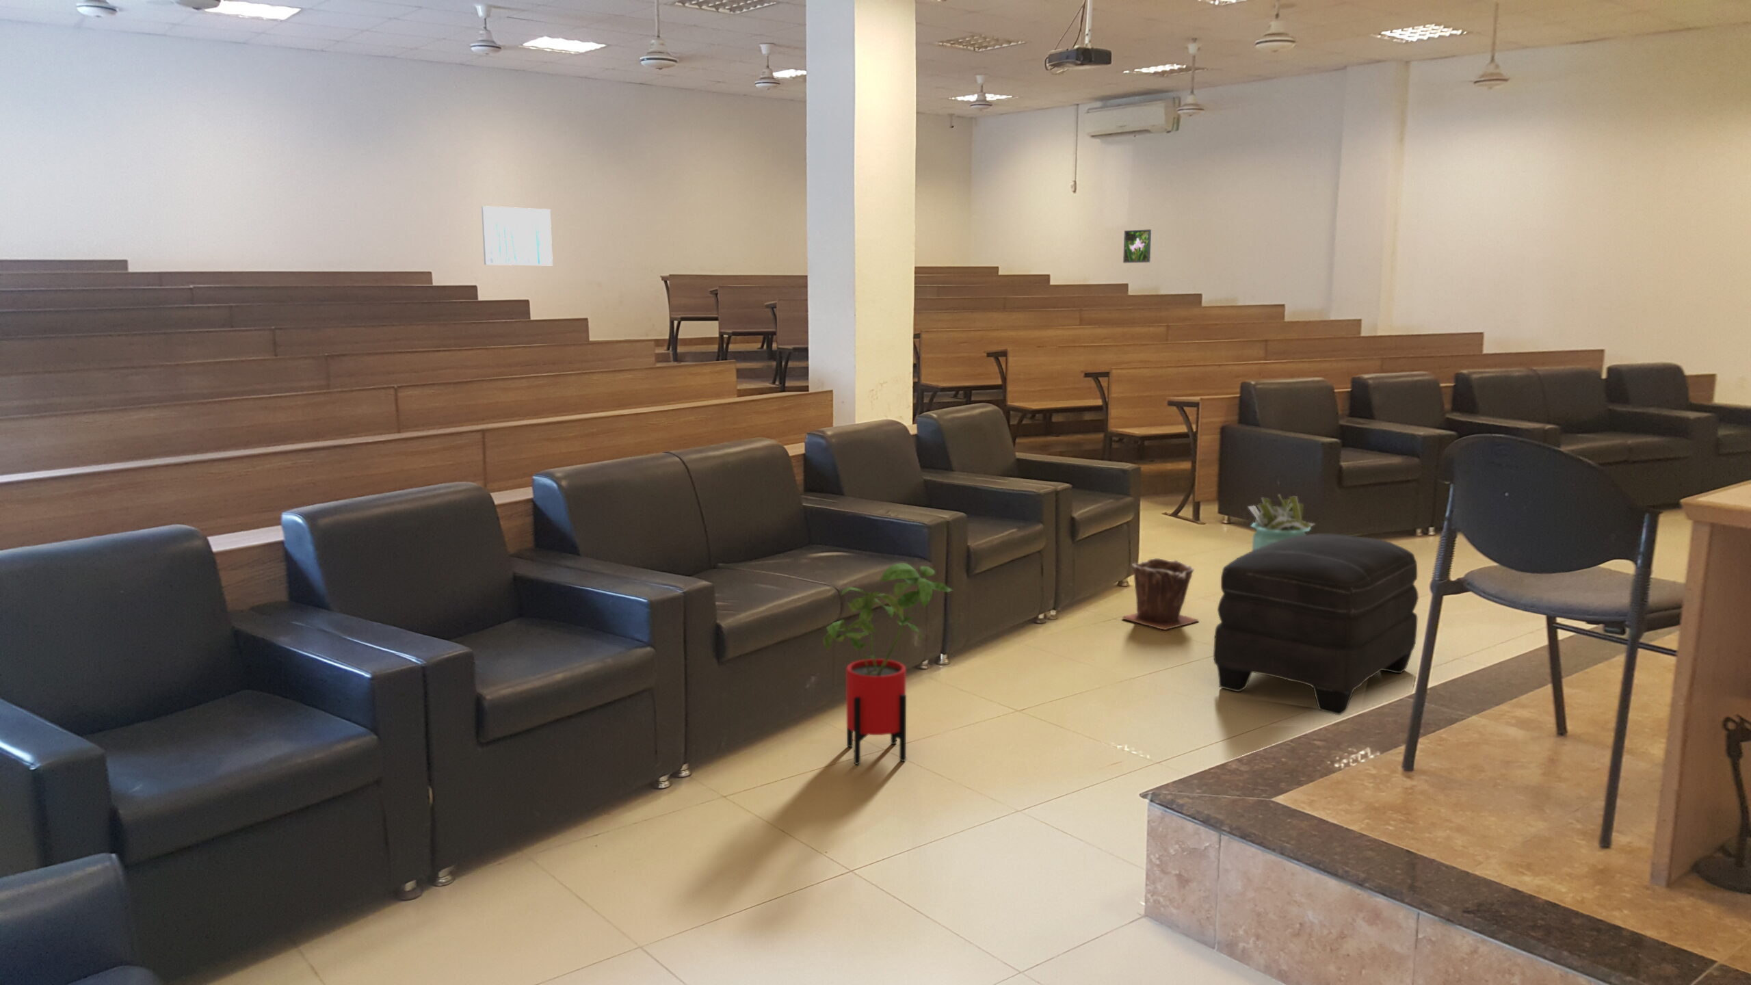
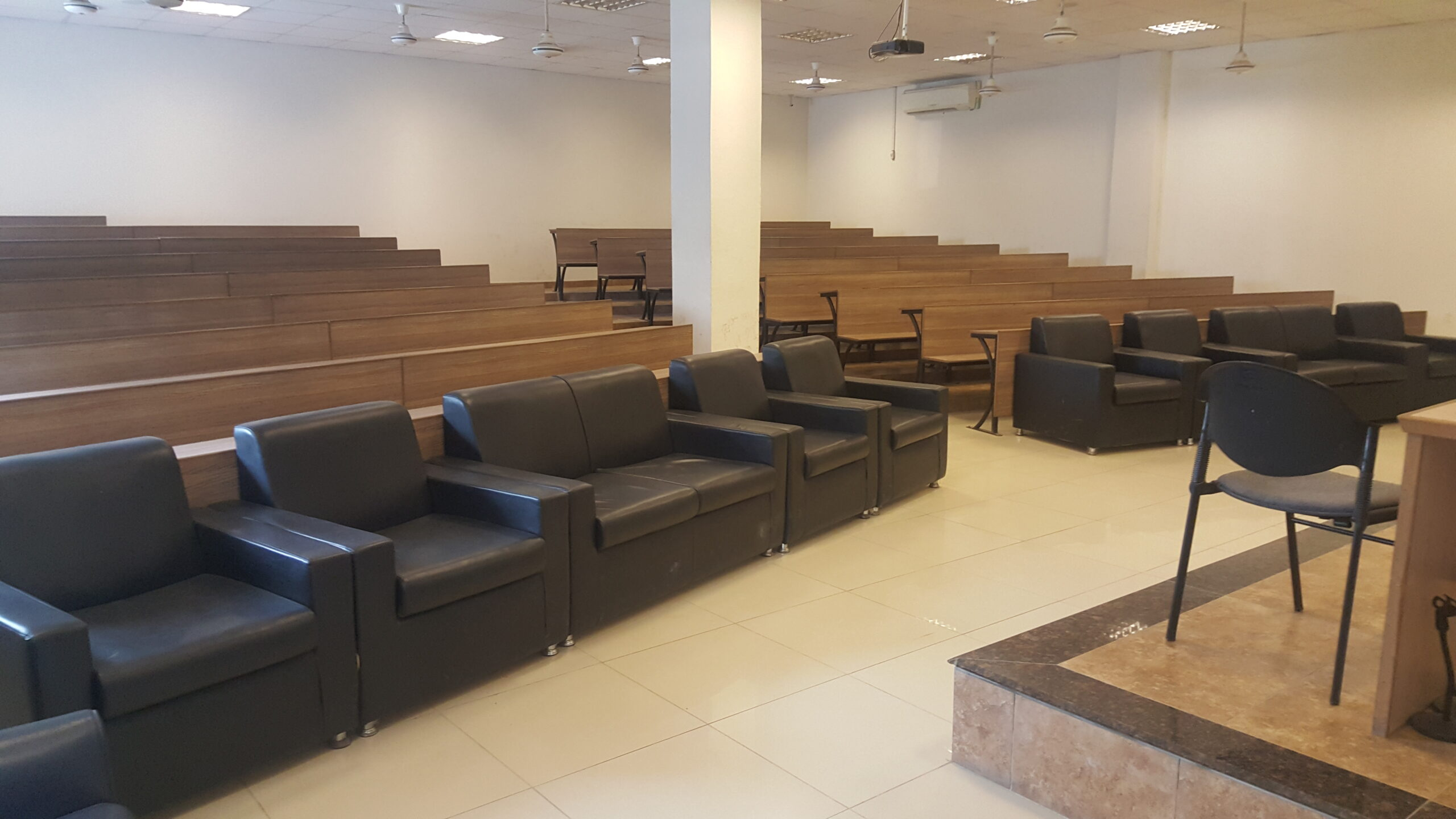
- wall art [481,206,553,266]
- ottoman [1212,533,1419,716]
- house plant [823,563,954,765]
- plant pot [1121,558,1200,630]
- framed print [1122,229,1152,263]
- decorative plant [1247,493,1316,551]
